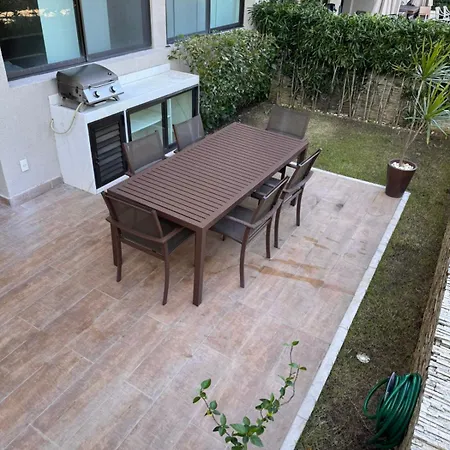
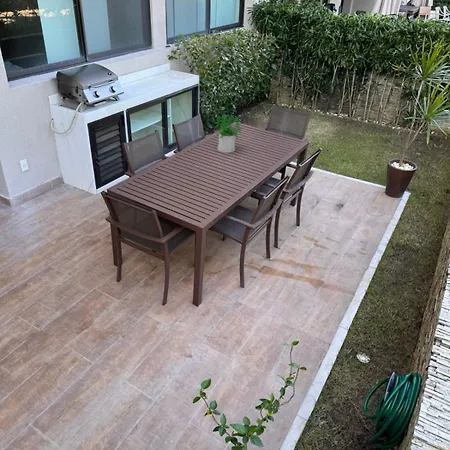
+ potted plant [214,114,242,154]
